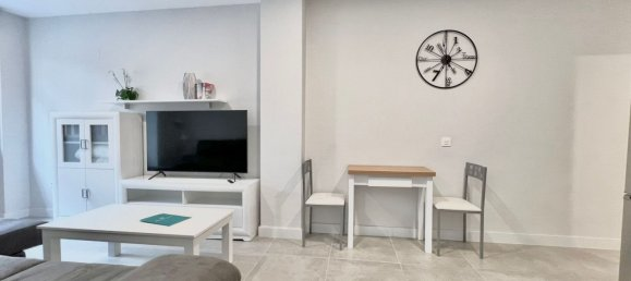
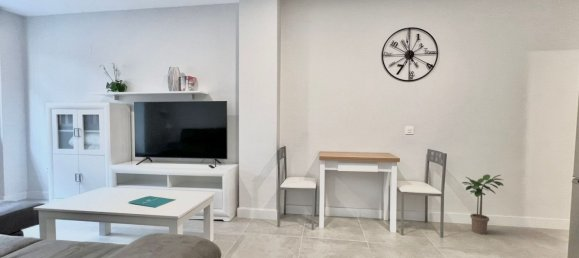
+ potted plant [461,173,505,235]
